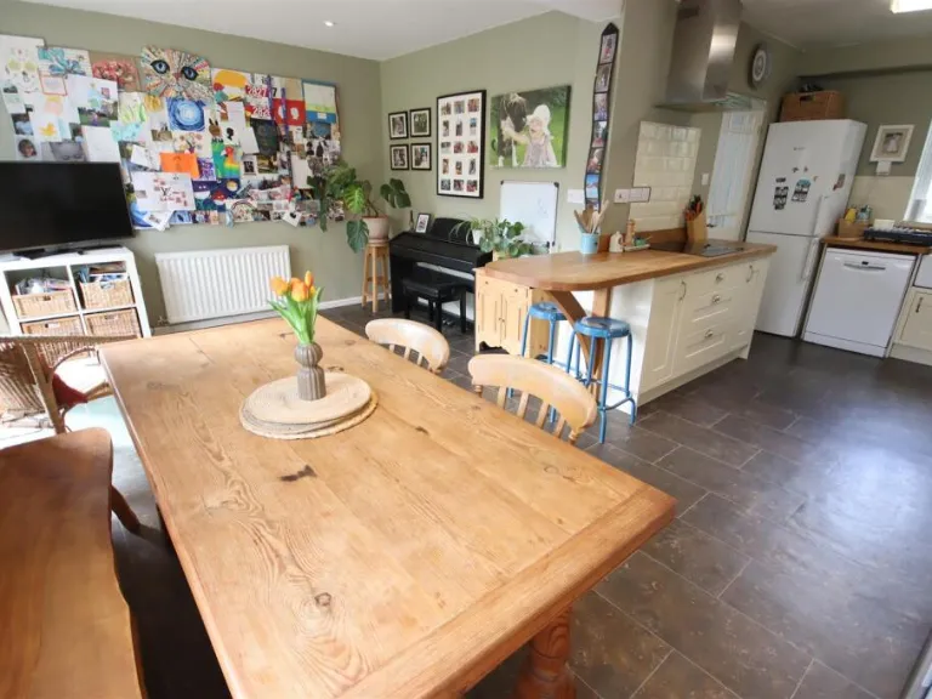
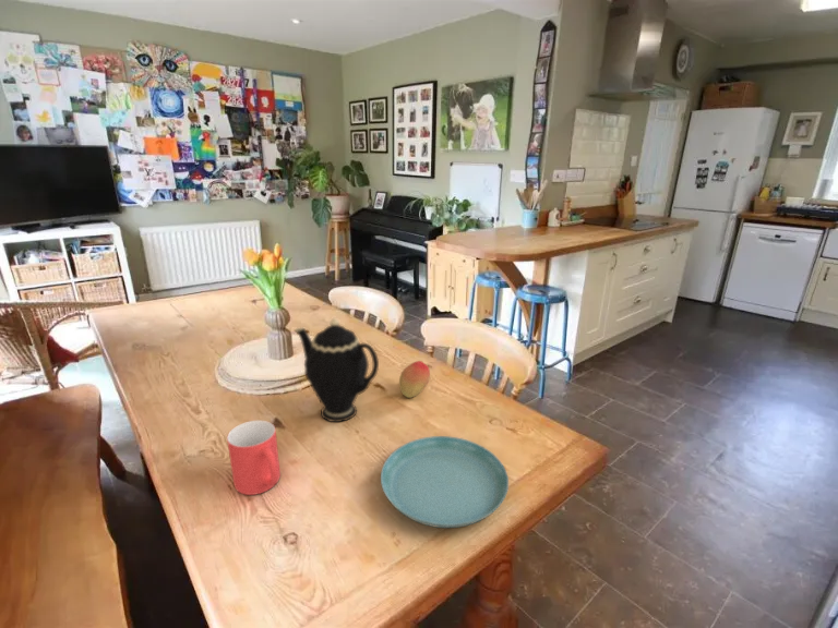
+ fruit [398,360,431,399]
+ mug [226,420,282,496]
+ teapot [294,317,380,423]
+ saucer [380,435,510,529]
